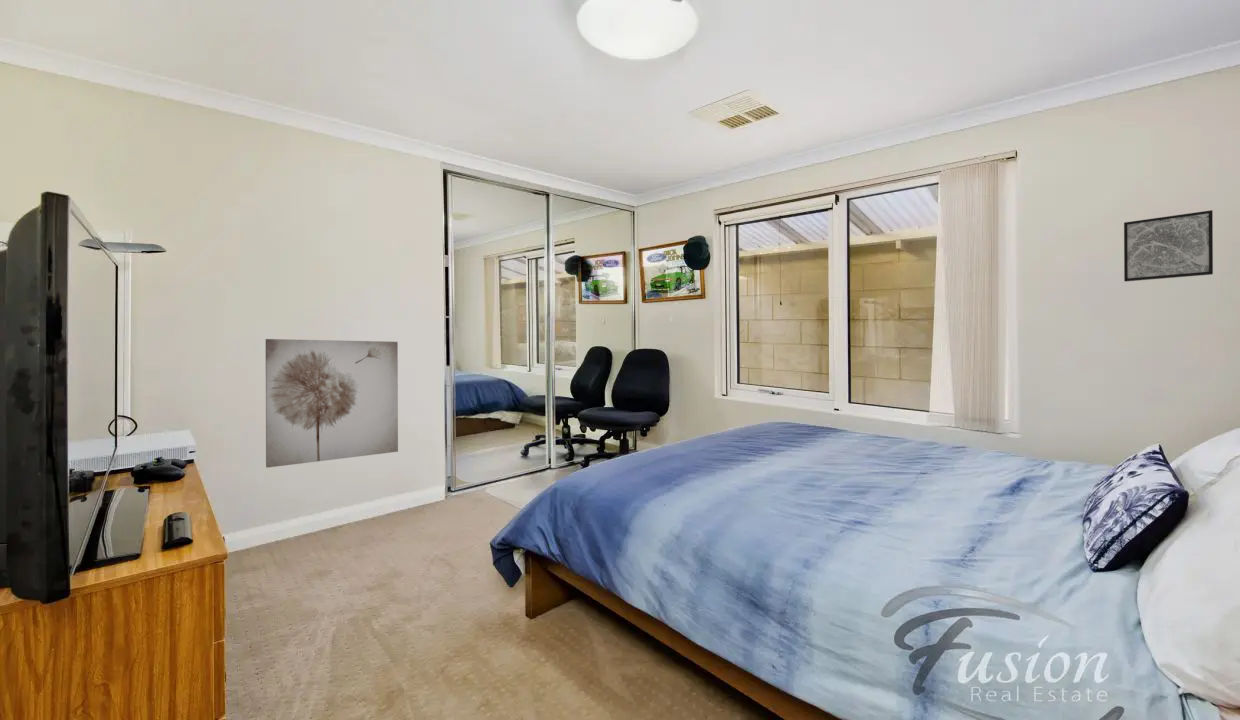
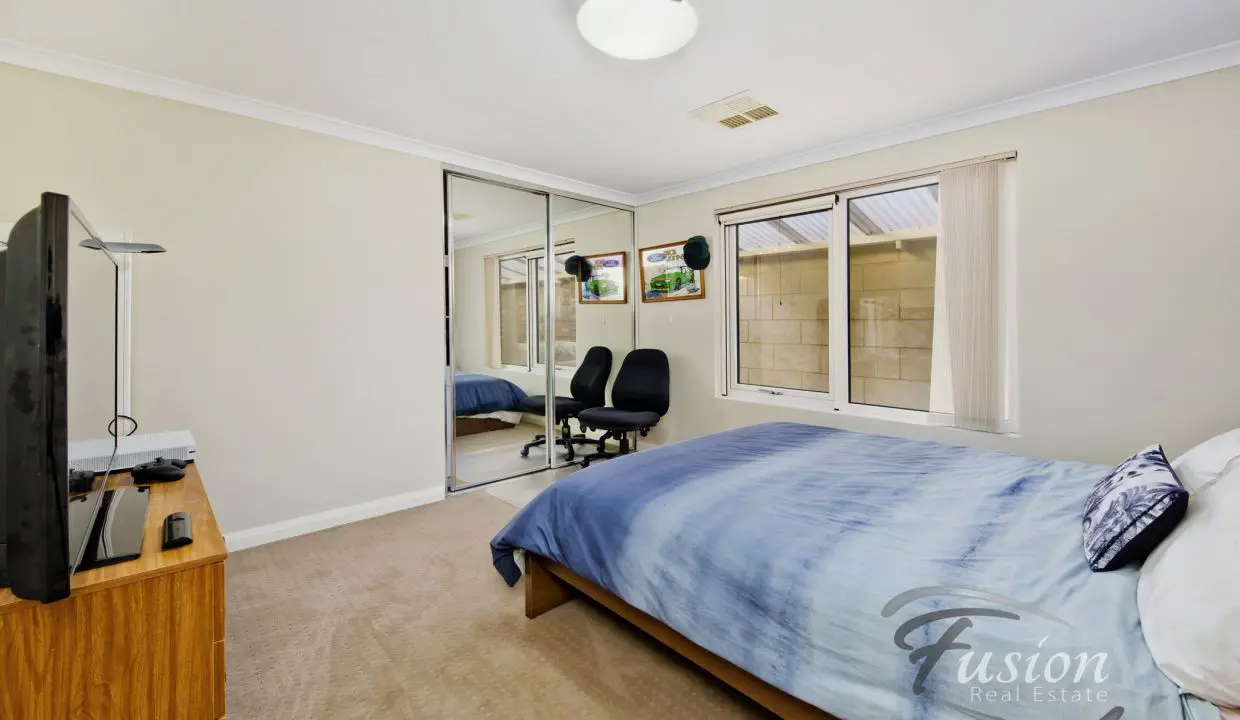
- wall art [1123,209,1214,283]
- wall art [265,338,399,469]
